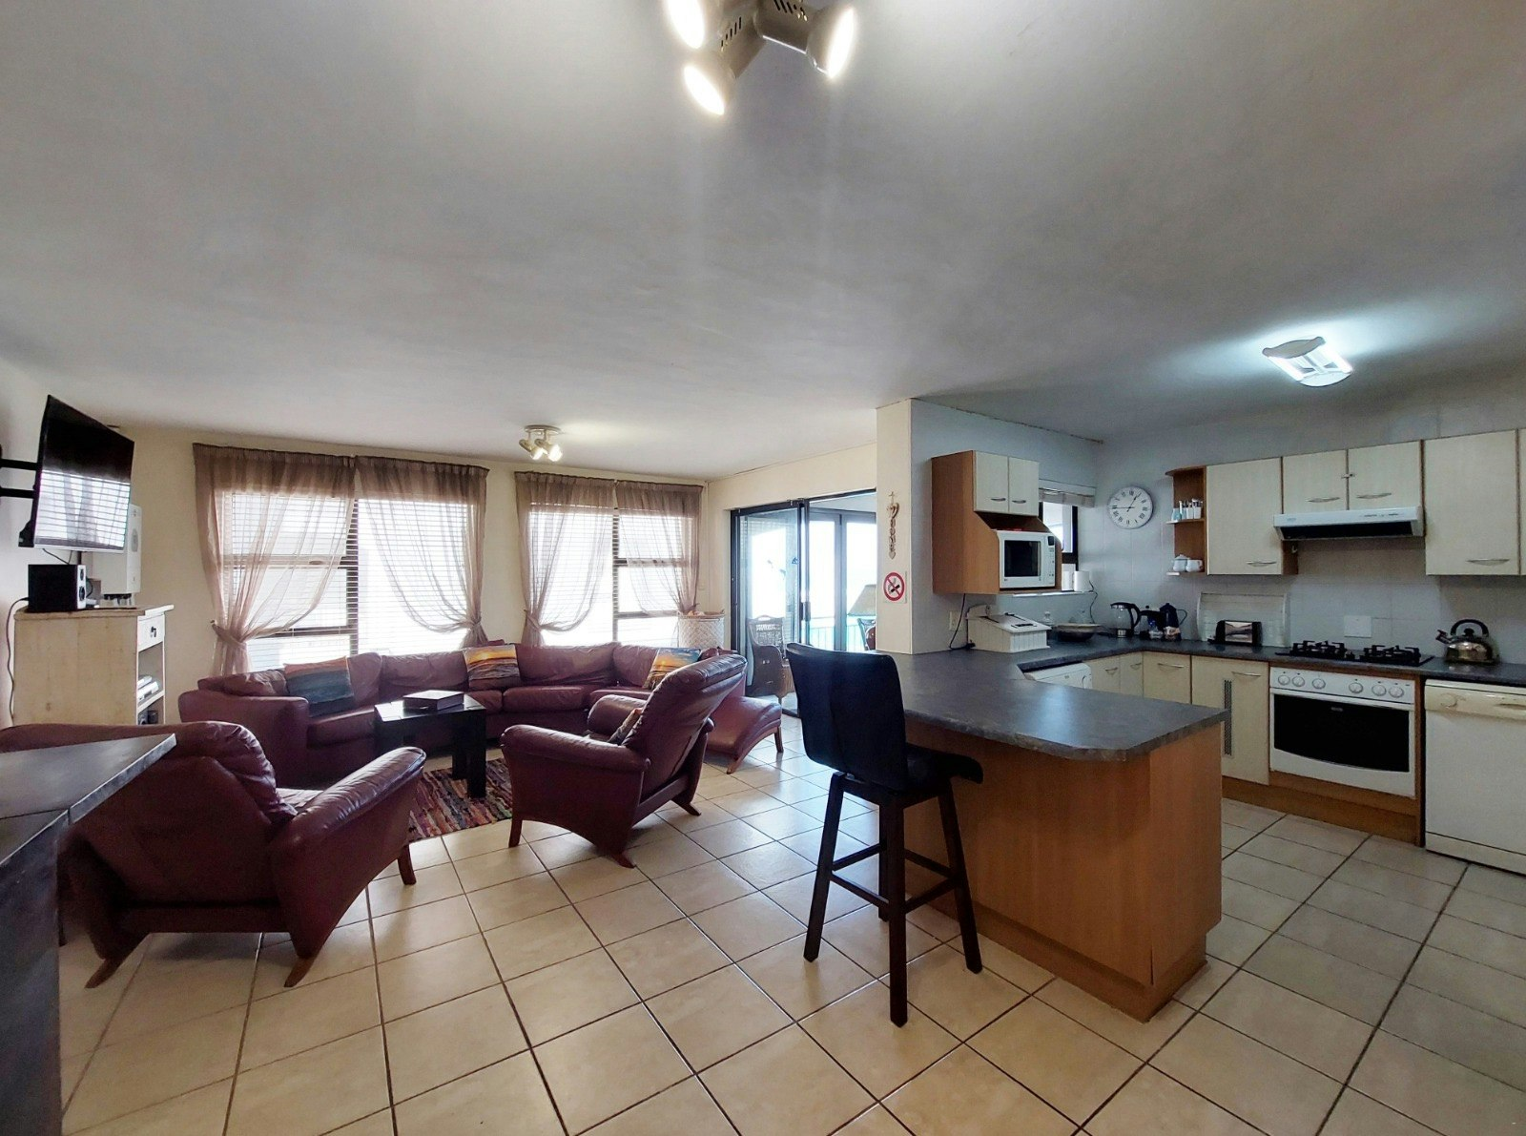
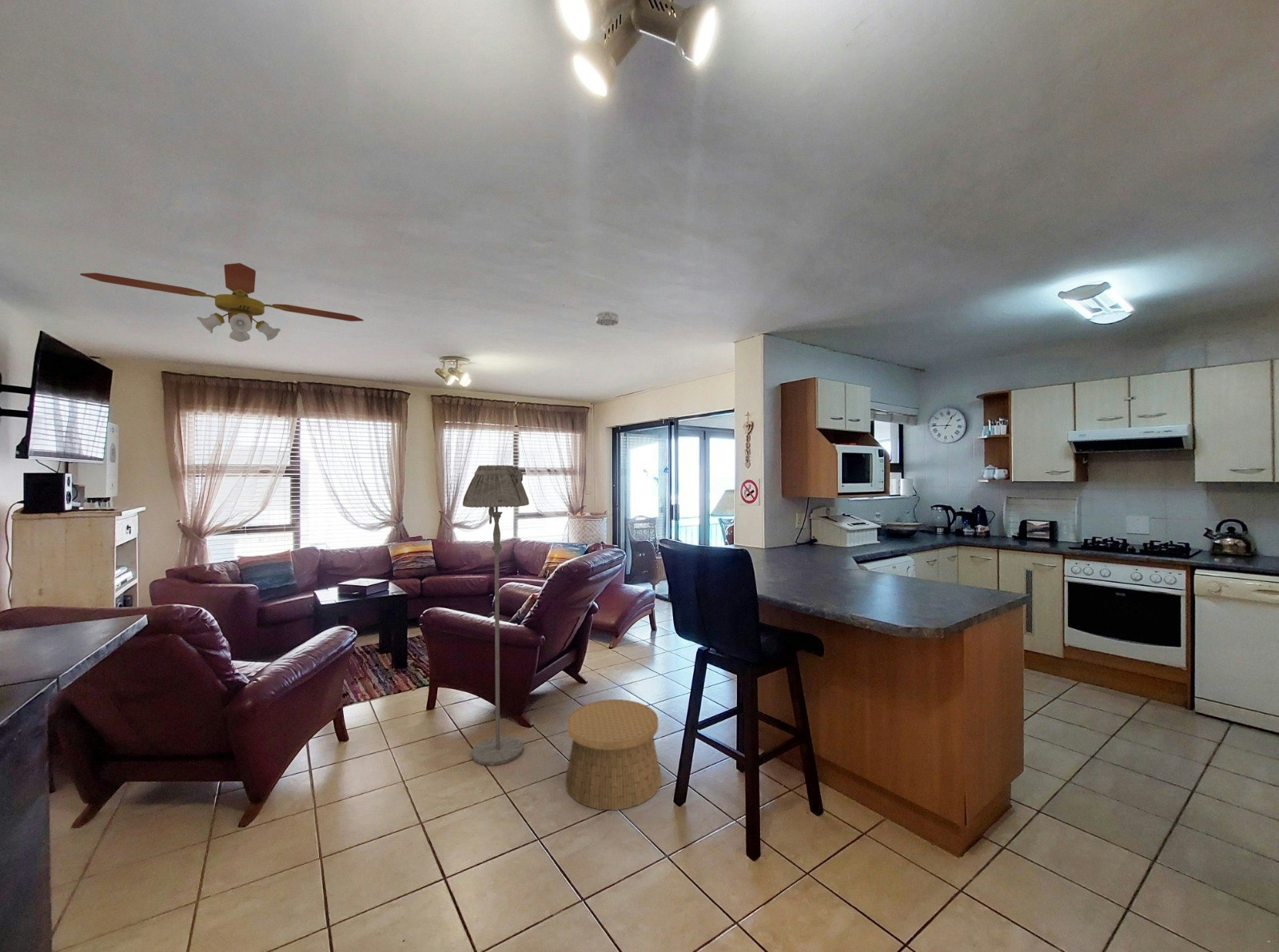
+ ceiling fan [79,262,364,343]
+ floor lamp [462,464,530,767]
+ basket [565,699,662,811]
+ smoke detector [596,311,619,326]
